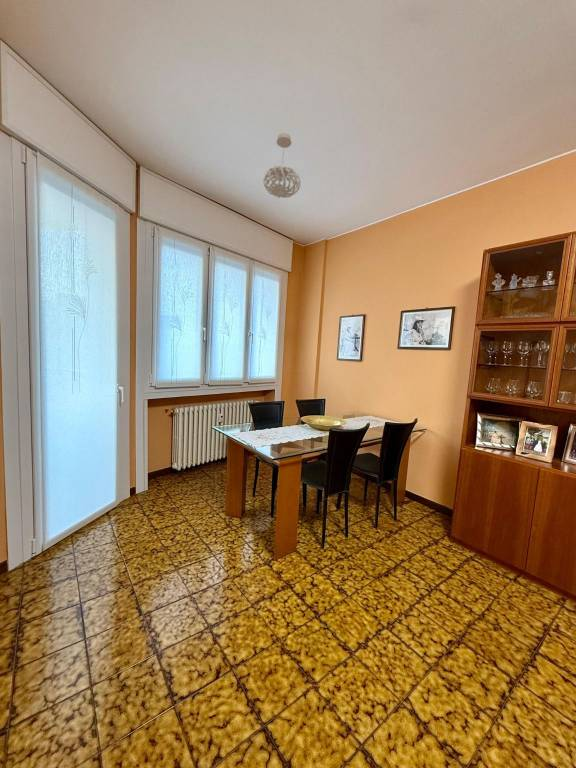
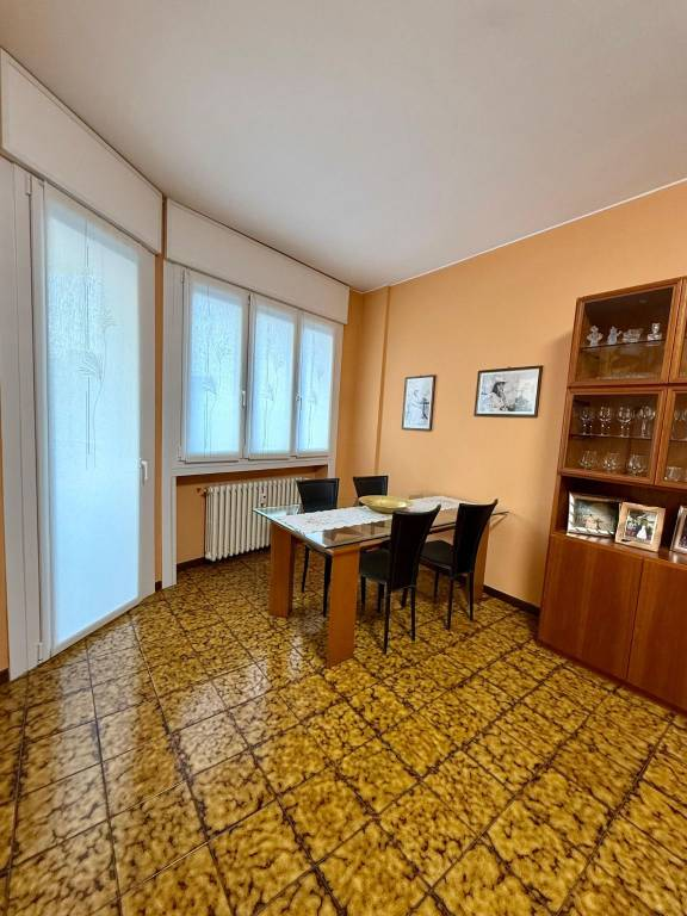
- pendant light [262,132,301,199]
